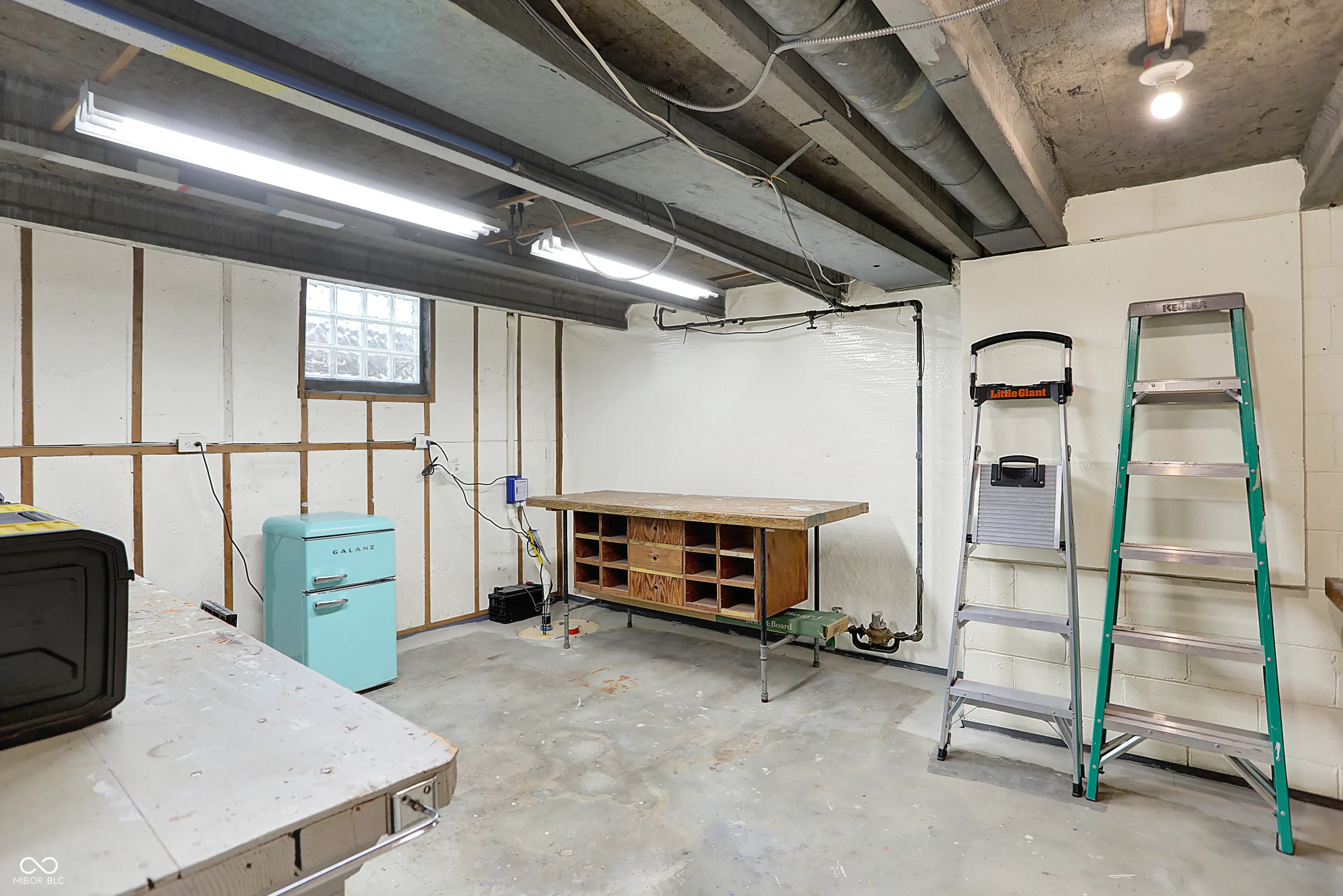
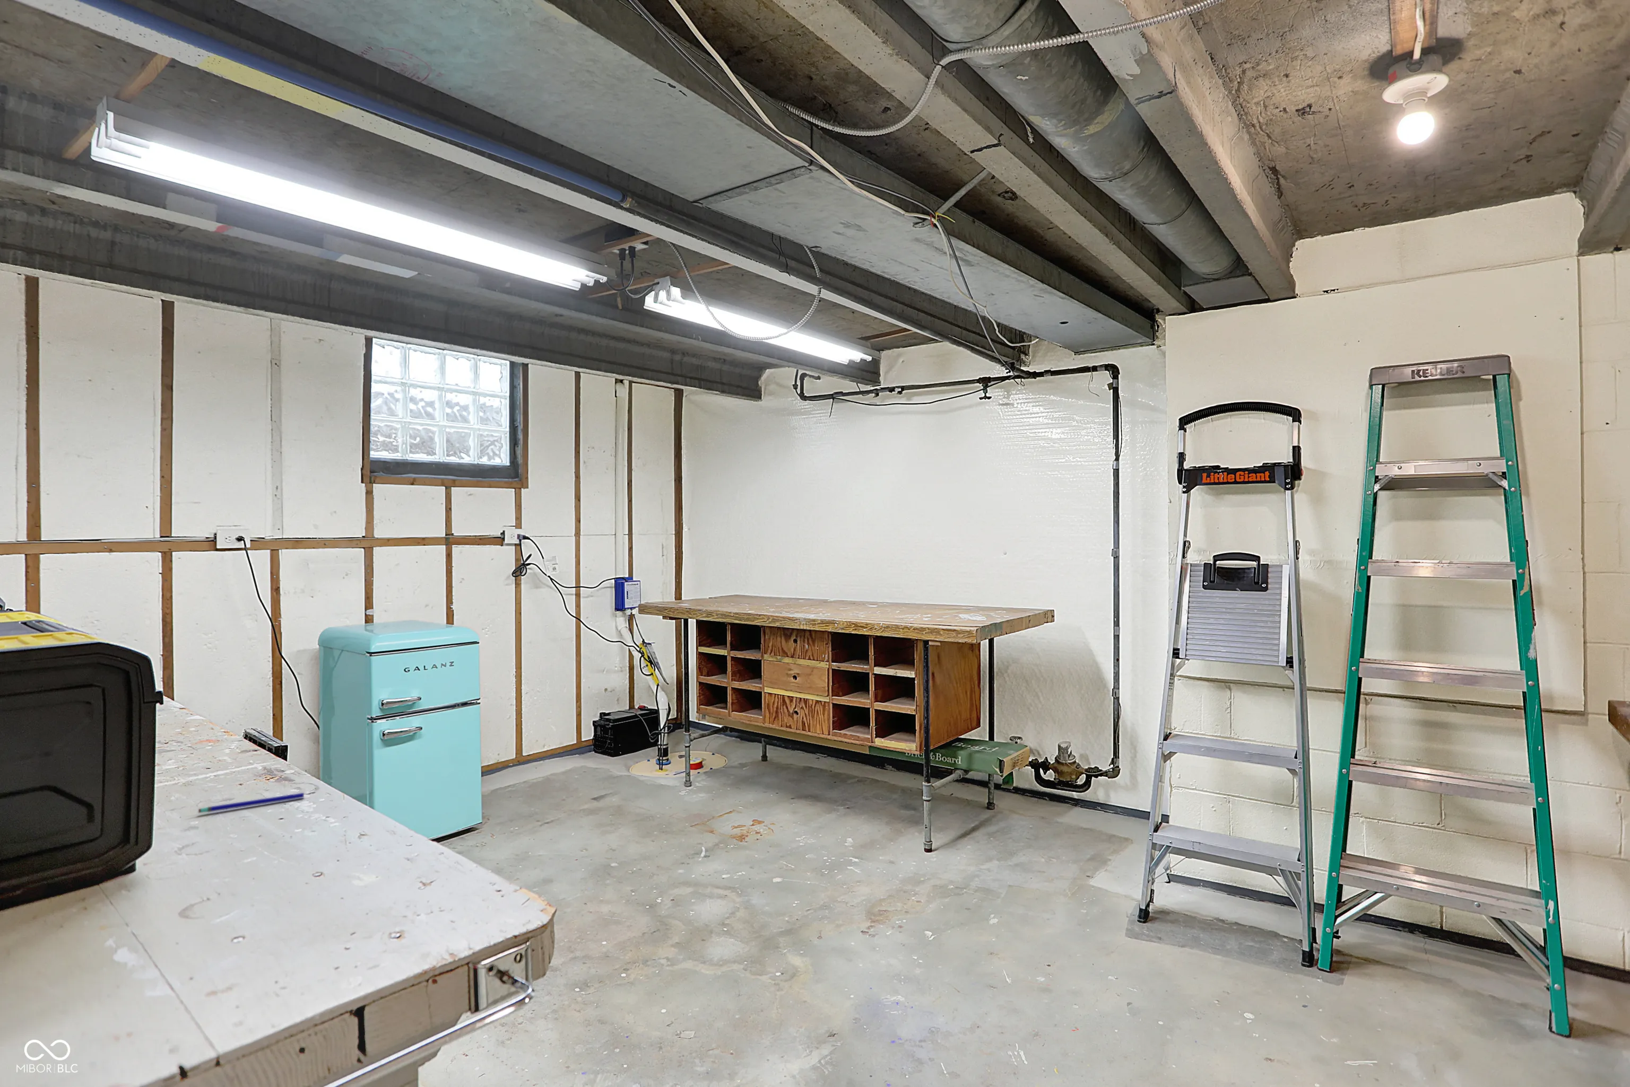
+ pen [198,792,305,813]
